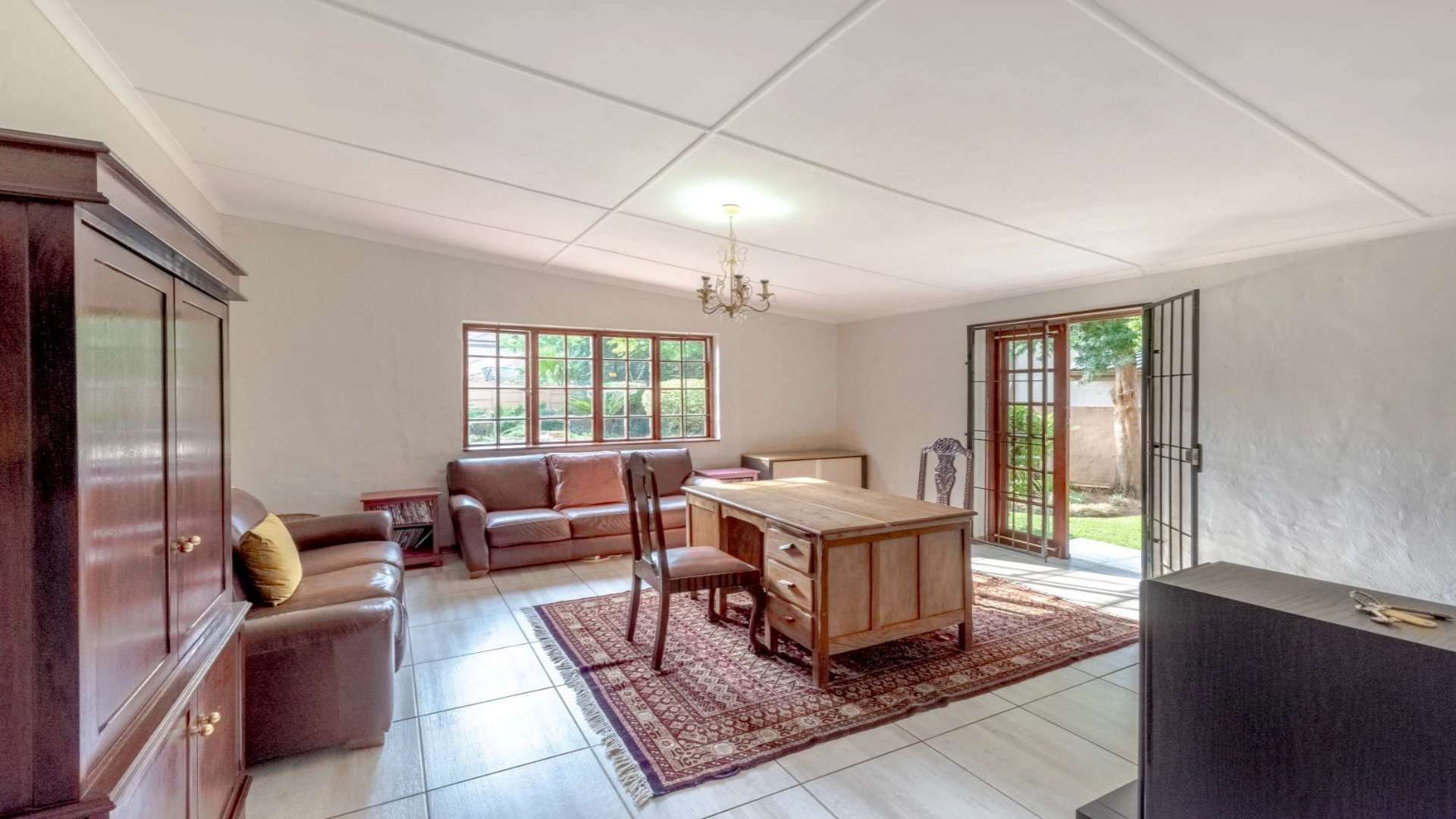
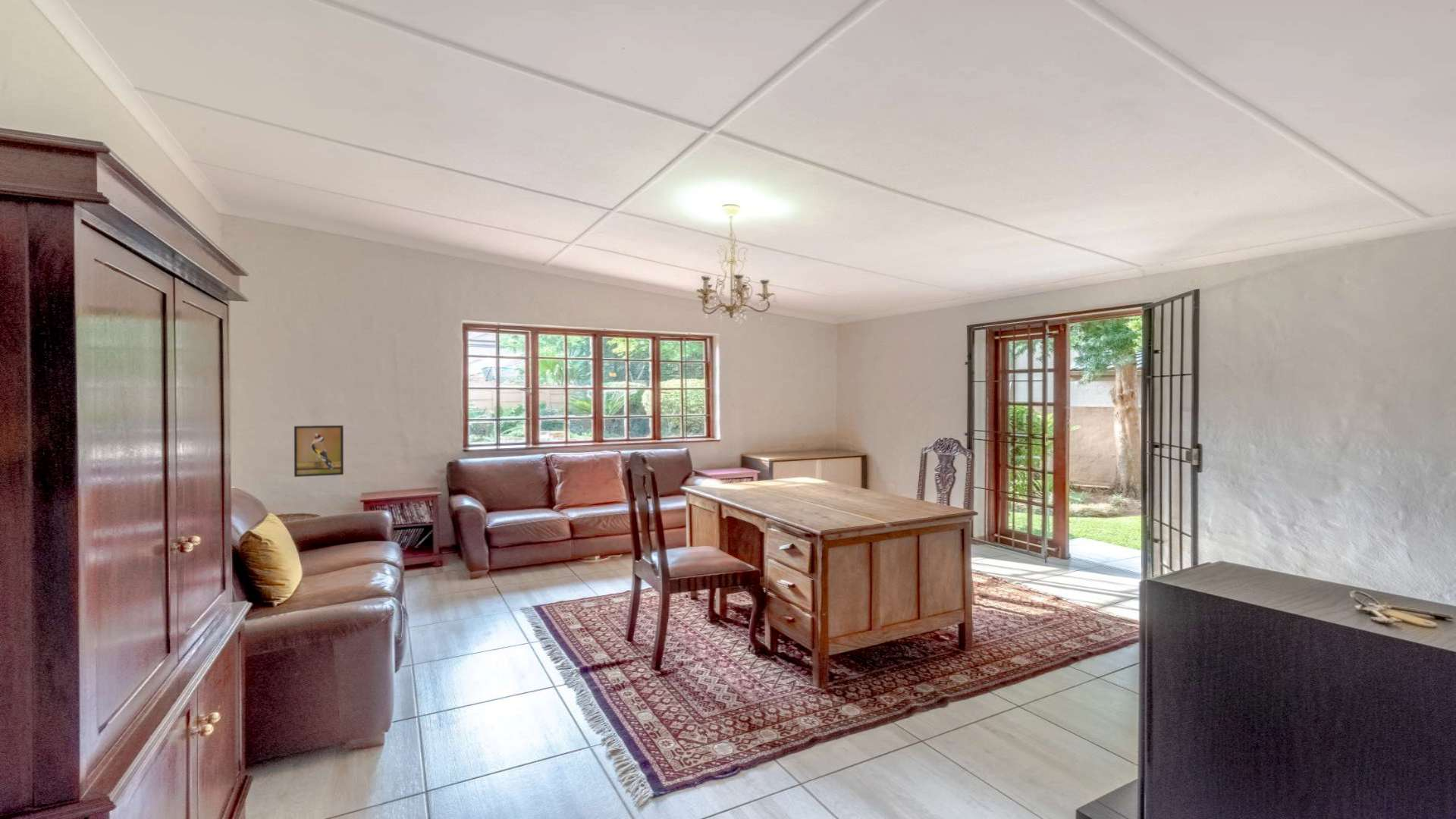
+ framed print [293,425,344,478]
